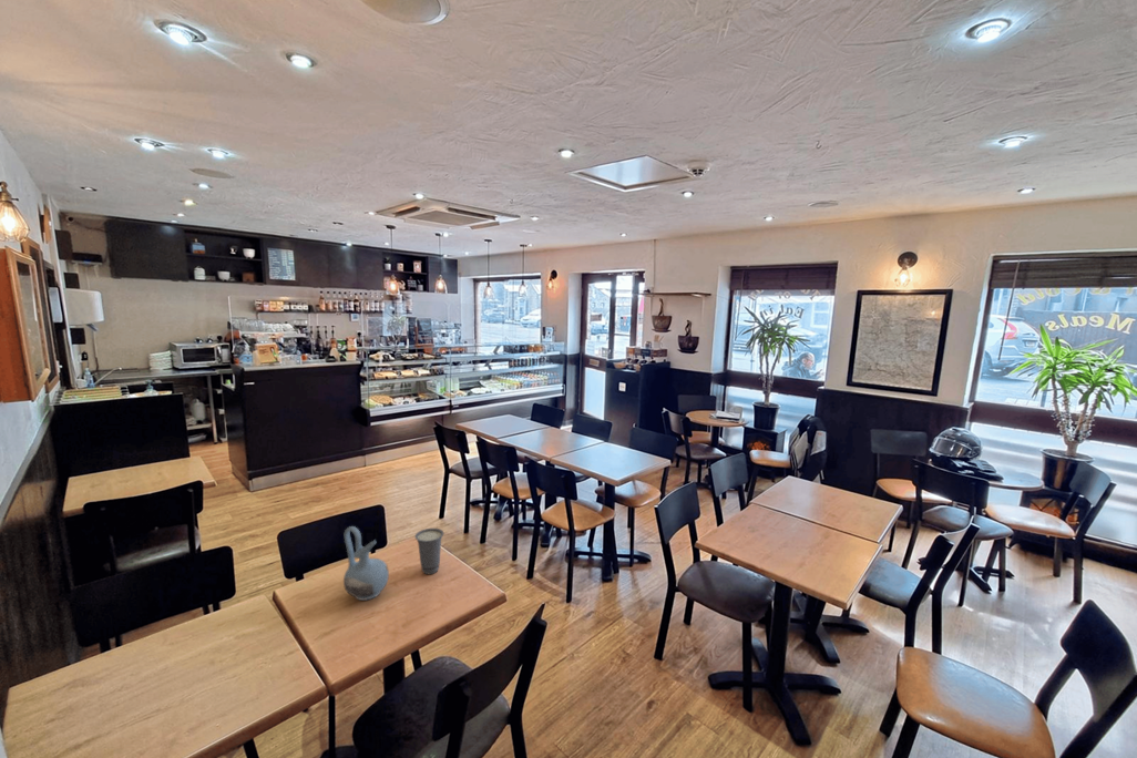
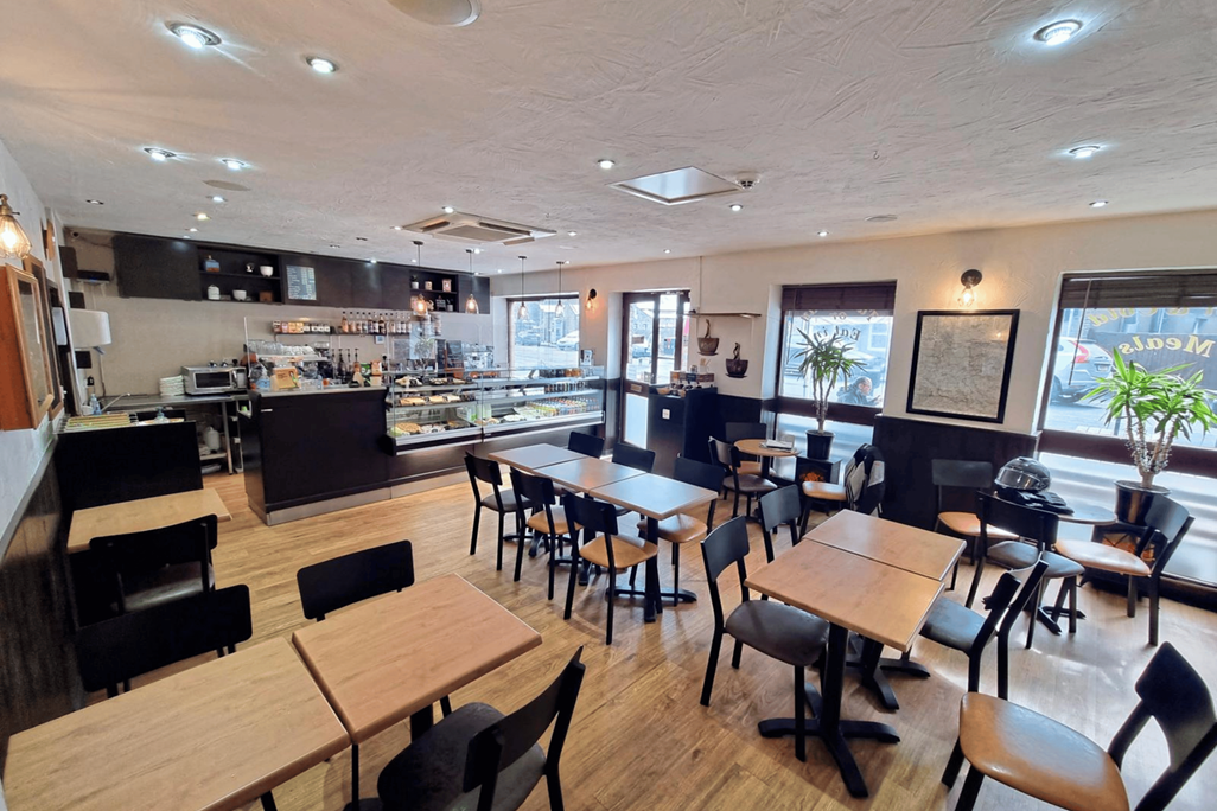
- cup [413,527,444,575]
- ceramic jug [342,525,390,602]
